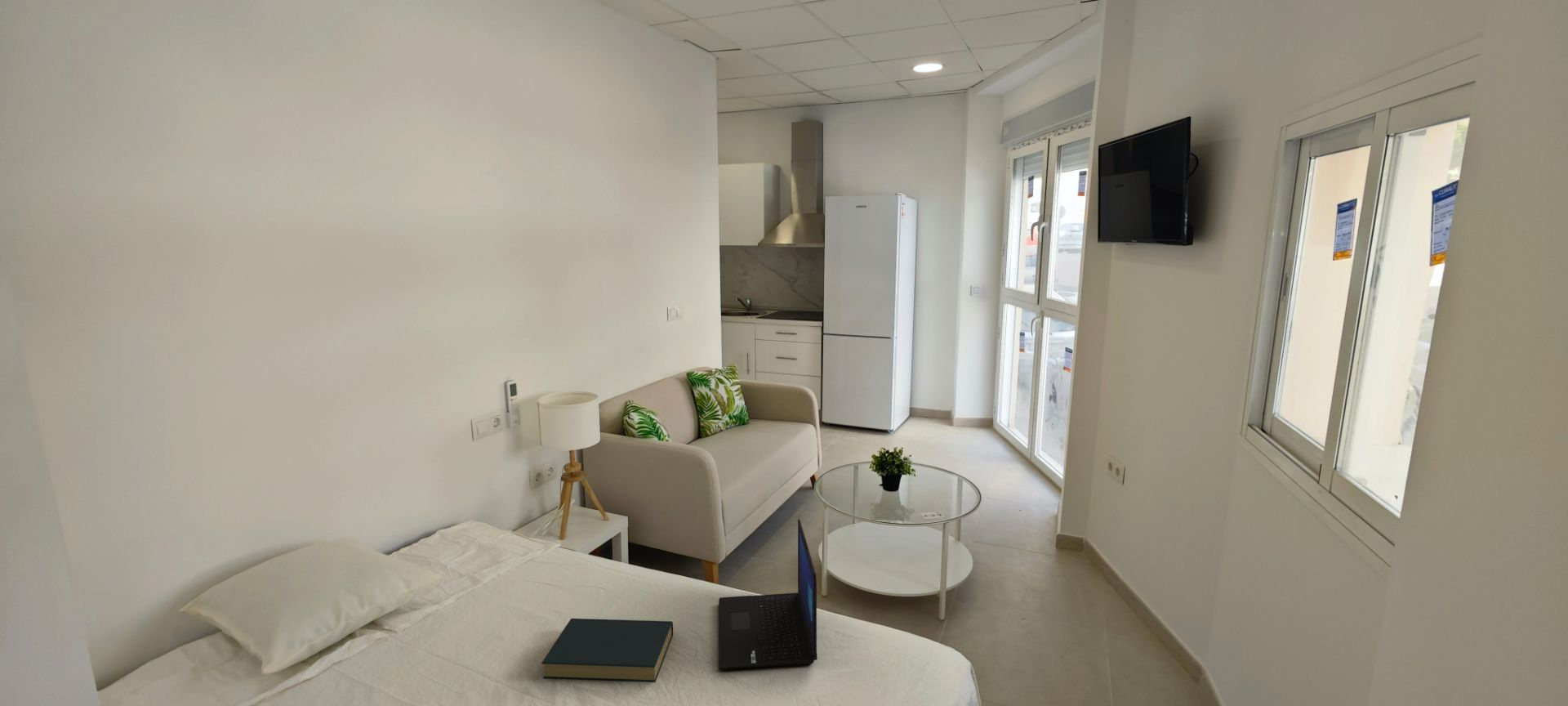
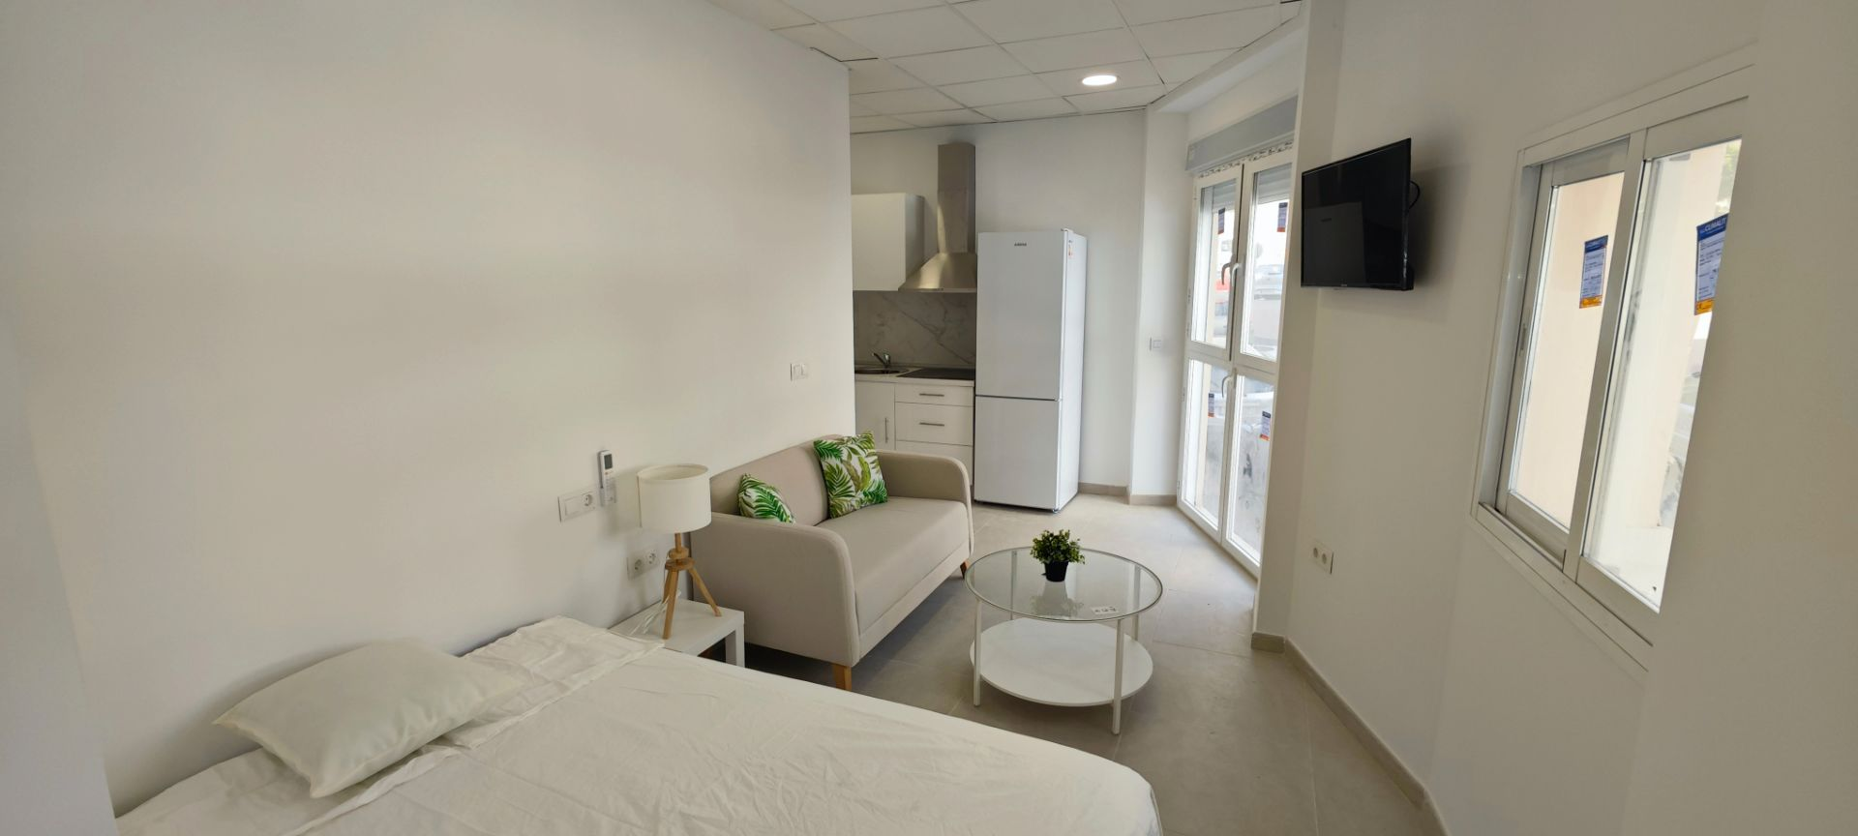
- hardback book [541,618,674,683]
- laptop [718,518,818,670]
